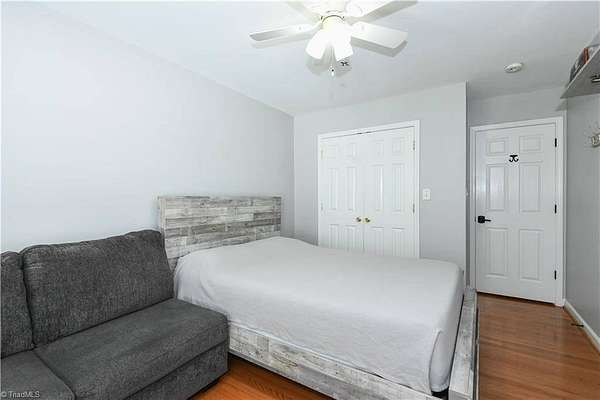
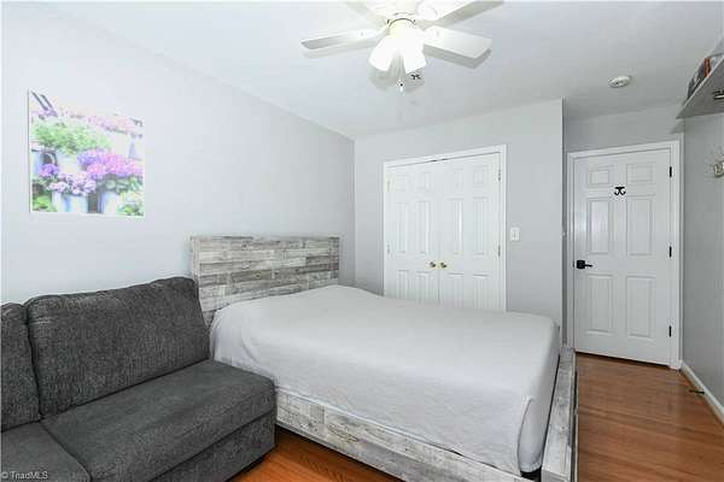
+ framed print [27,89,146,219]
